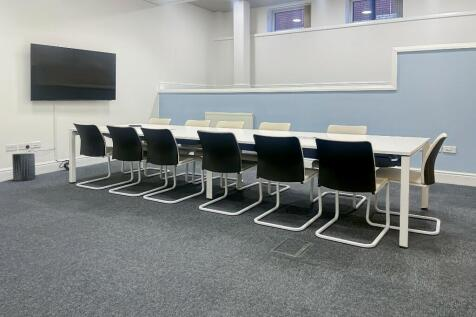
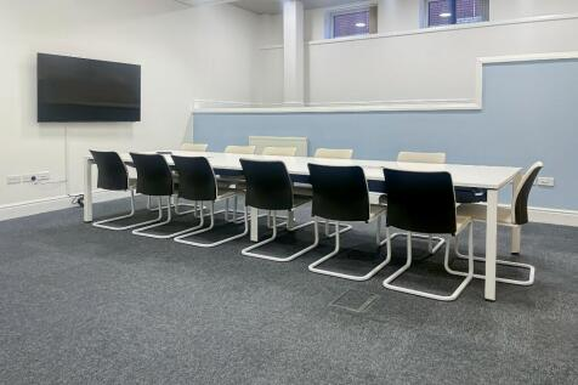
- trash can [11,153,36,181]
